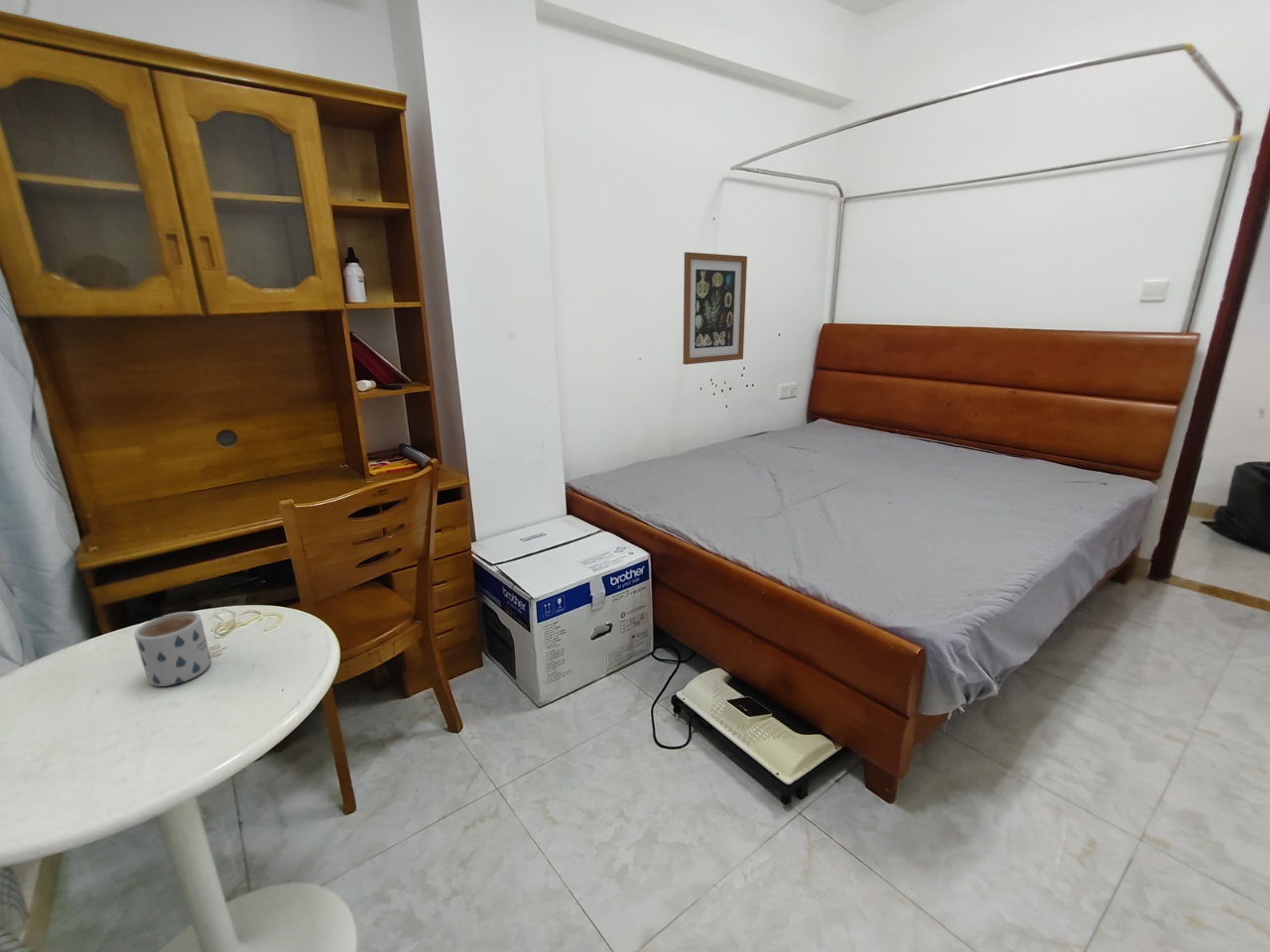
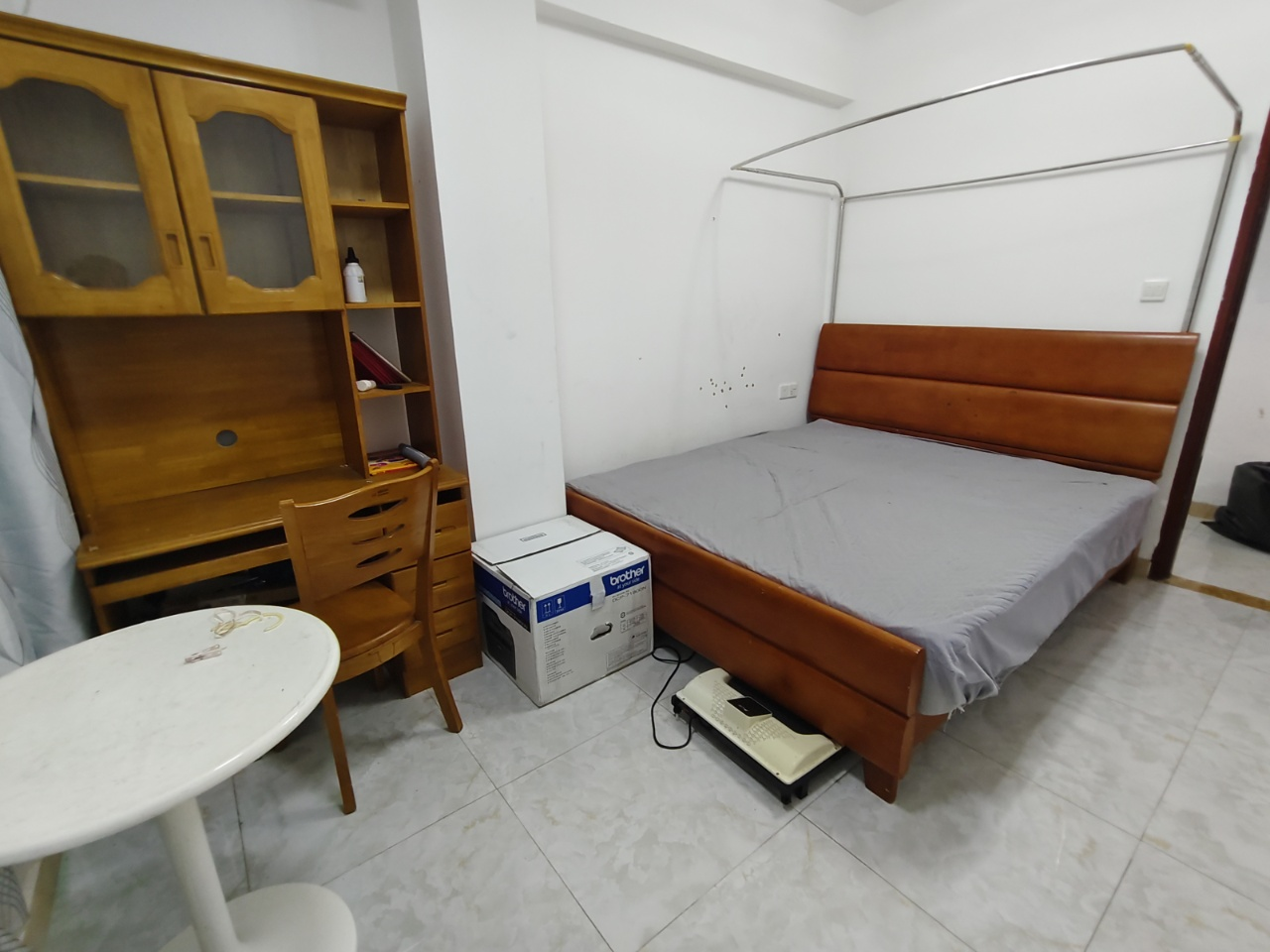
- wall art [683,251,748,366]
- mug [134,611,211,687]
